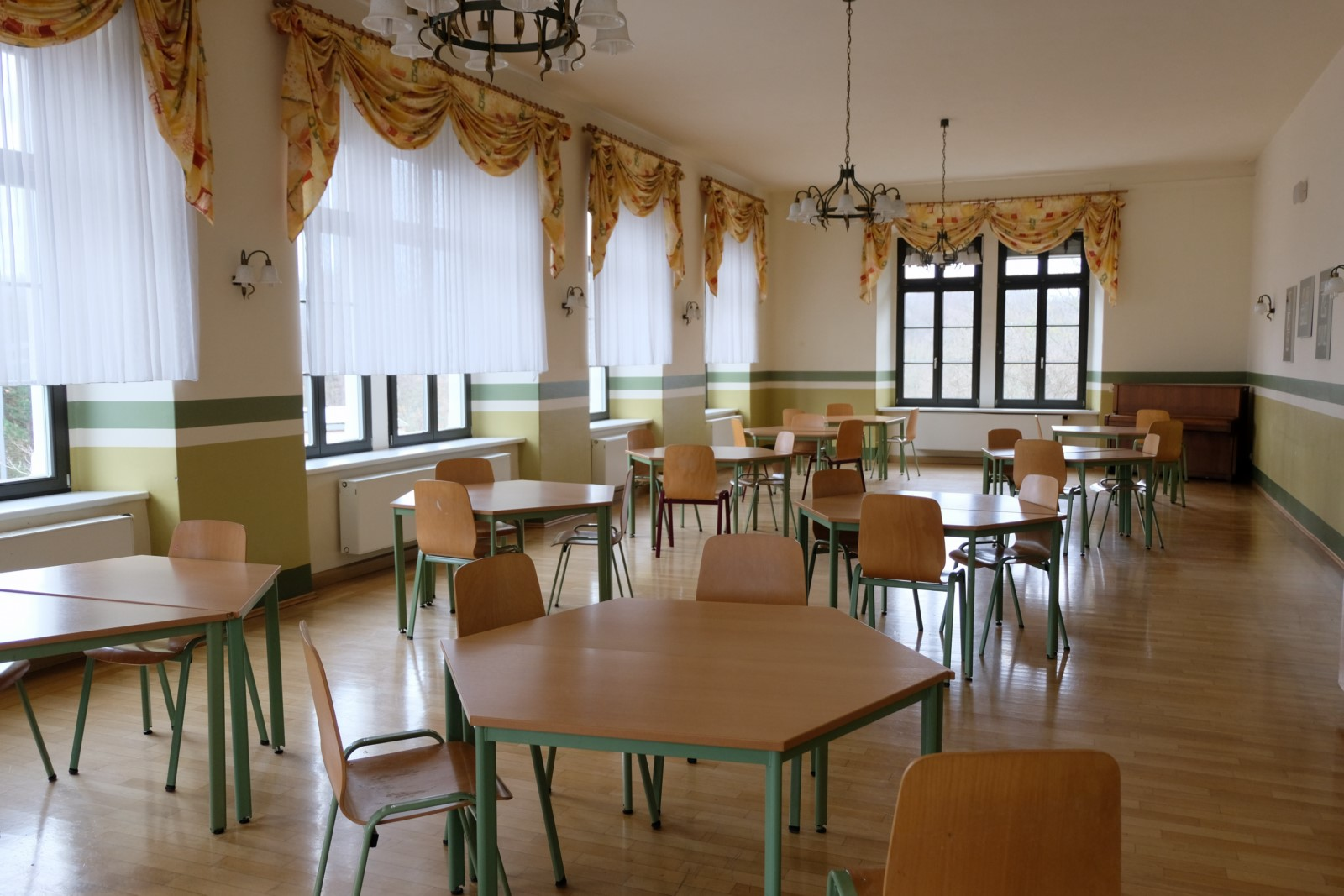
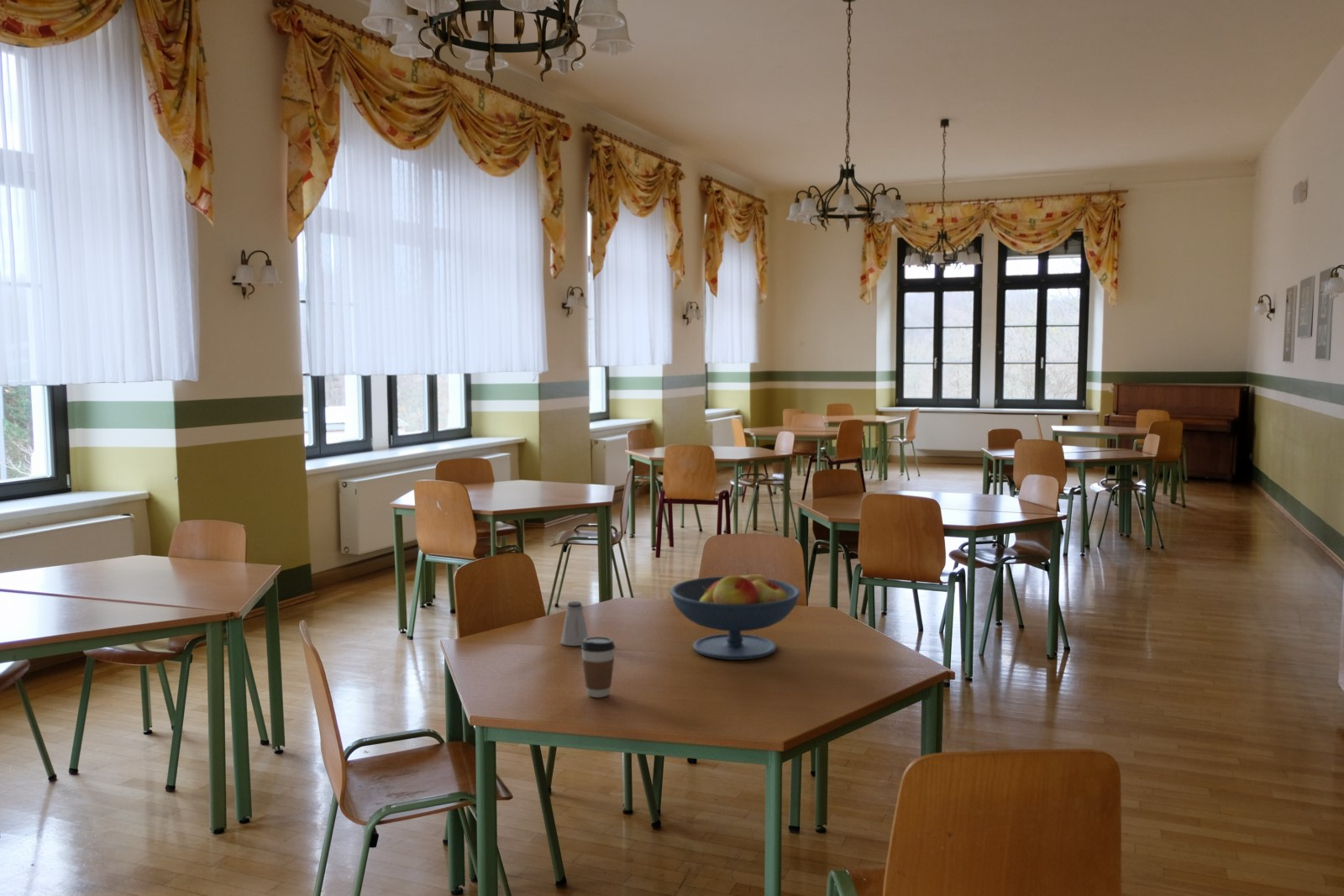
+ saltshaker [560,600,589,647]
+ coffee cup [580,636,617,699]
+ fruit bowl [669,569,801,661]
